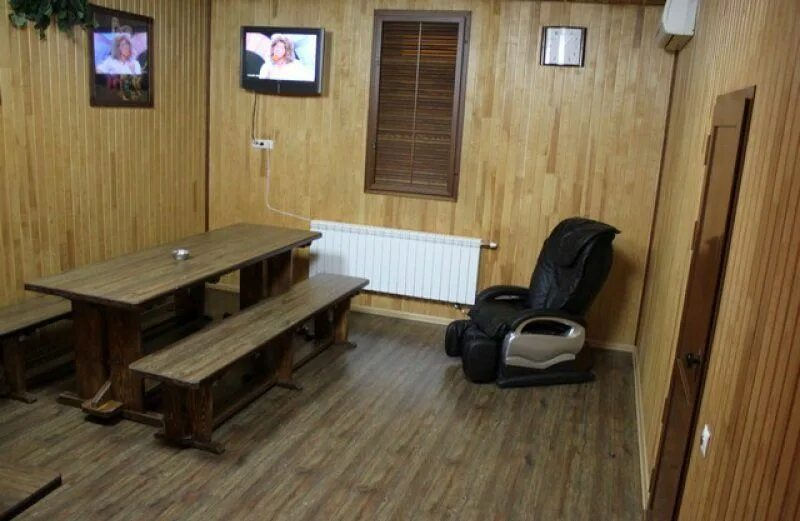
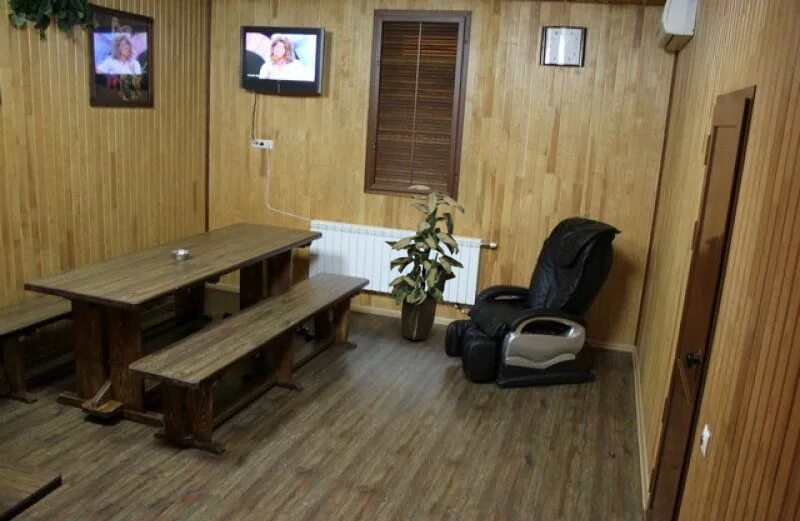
+ indoor plant [384,184,466,341]
